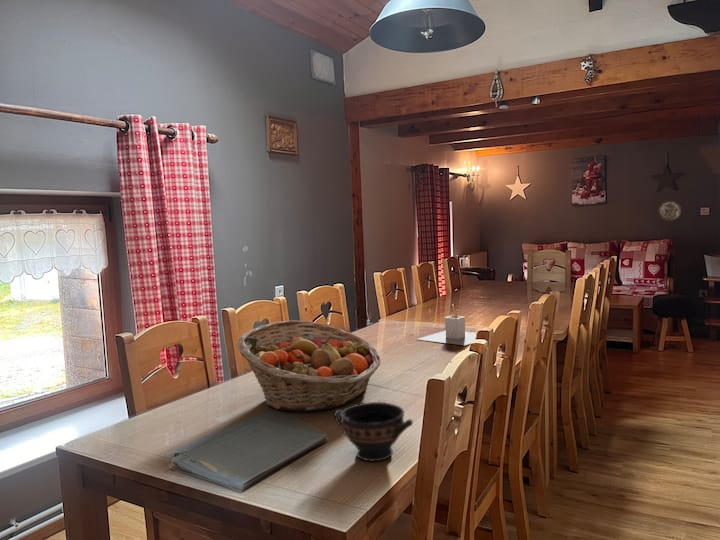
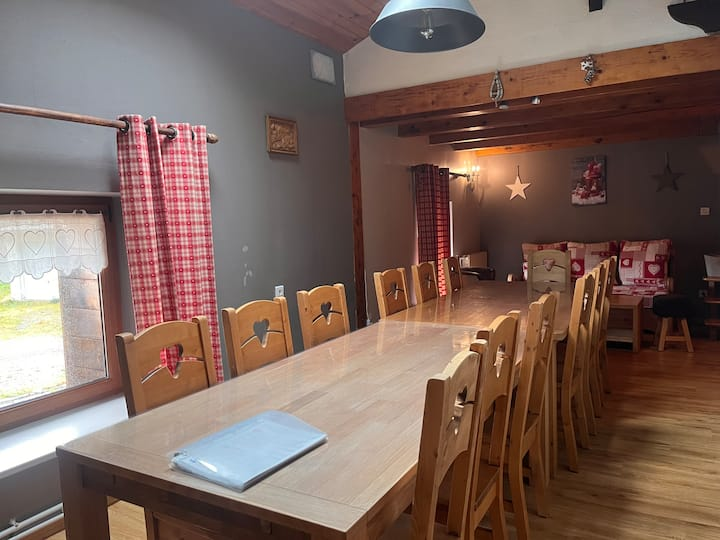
- decorative plate [656,199,683,222]
- utensil holder [417,309,477,346]
- fruit basket [236,319,381,412]
- bowl [333,401,414,462]
